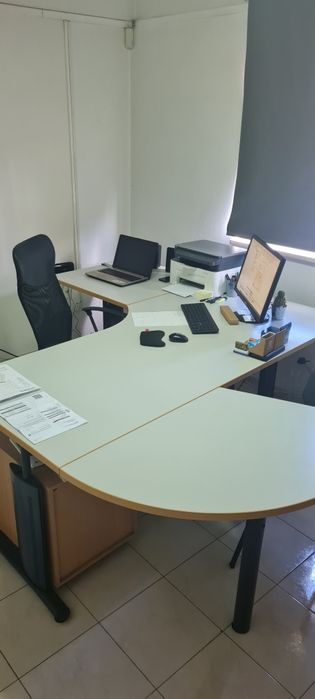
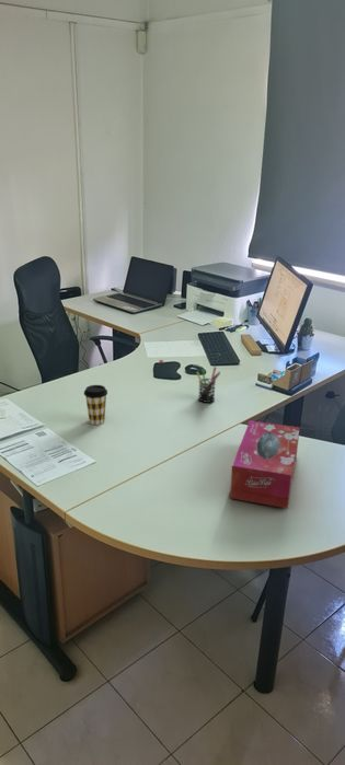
+ tissue box [229,419,301,509]
+ pen holder [195,366,221,404]
+ coffee cup [83,384,108,426]
